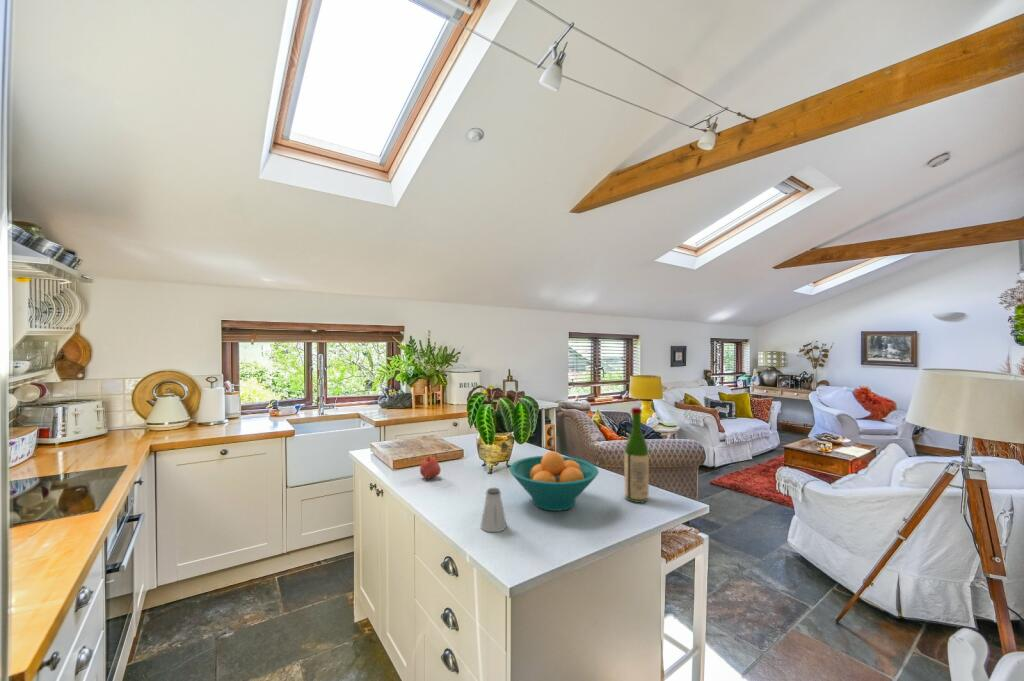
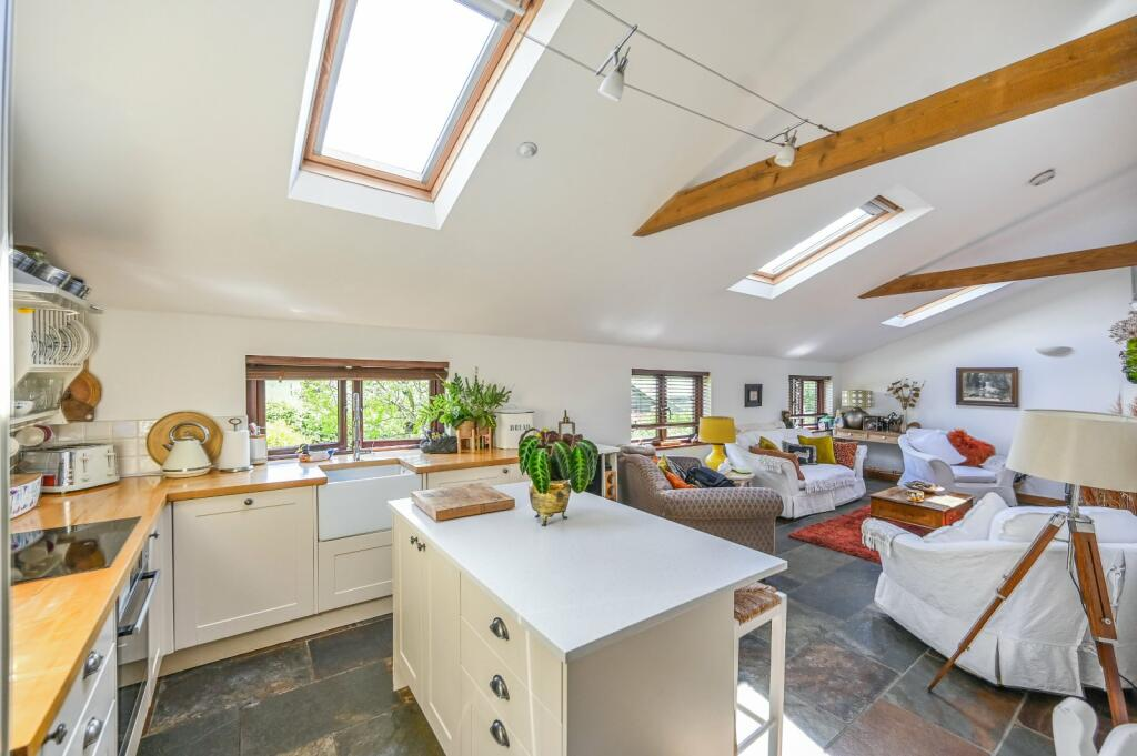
- apple [419,455,442,479]
- fruit bowl [509,450,599,512]
- saltshaker [479,487,507,533]
- wine bottle [624,407,650,504]
